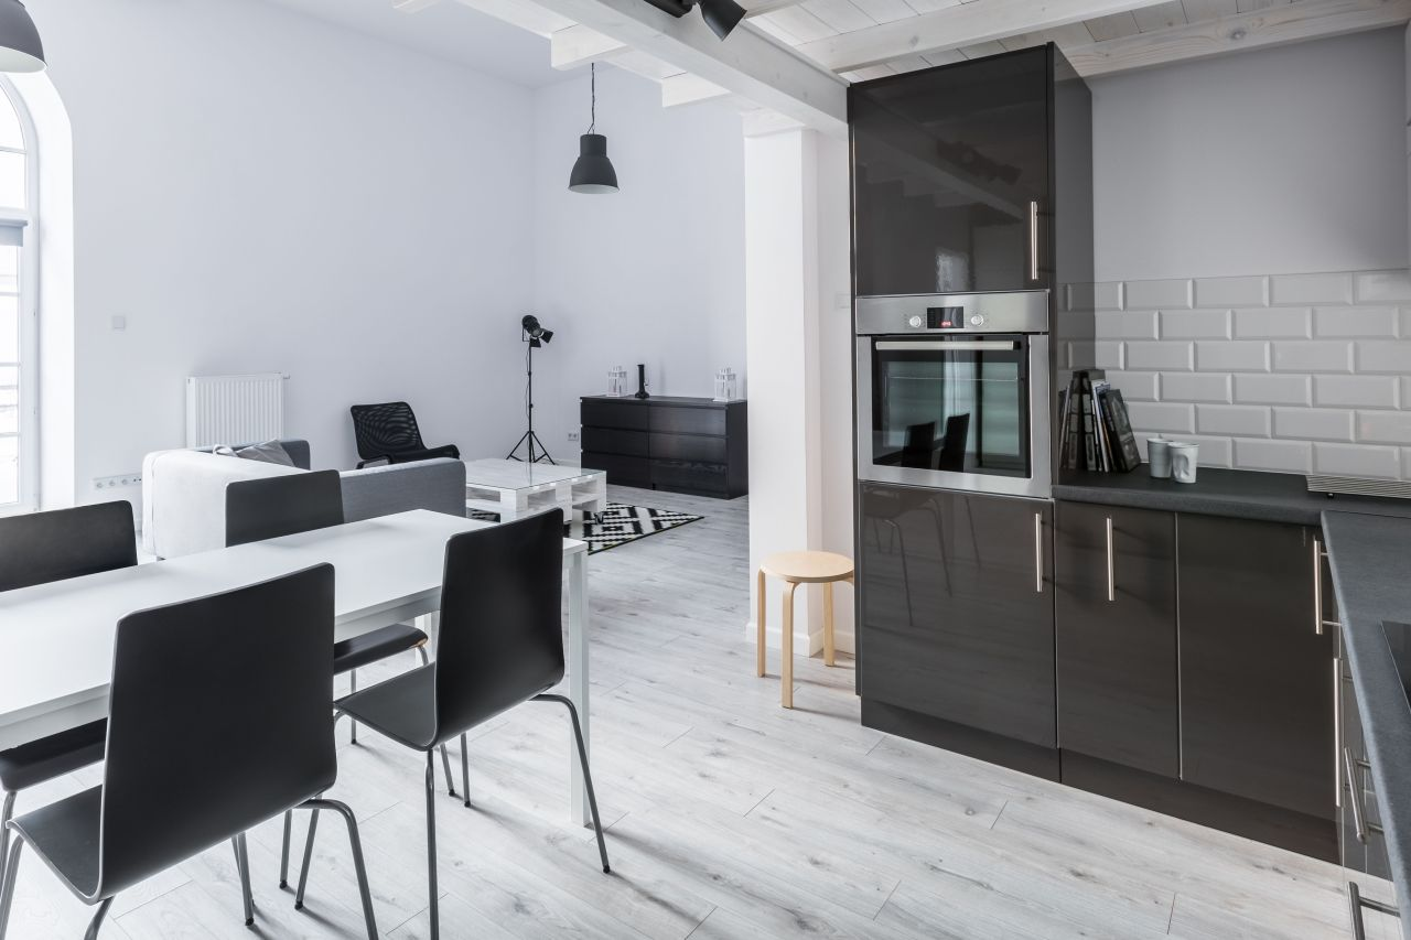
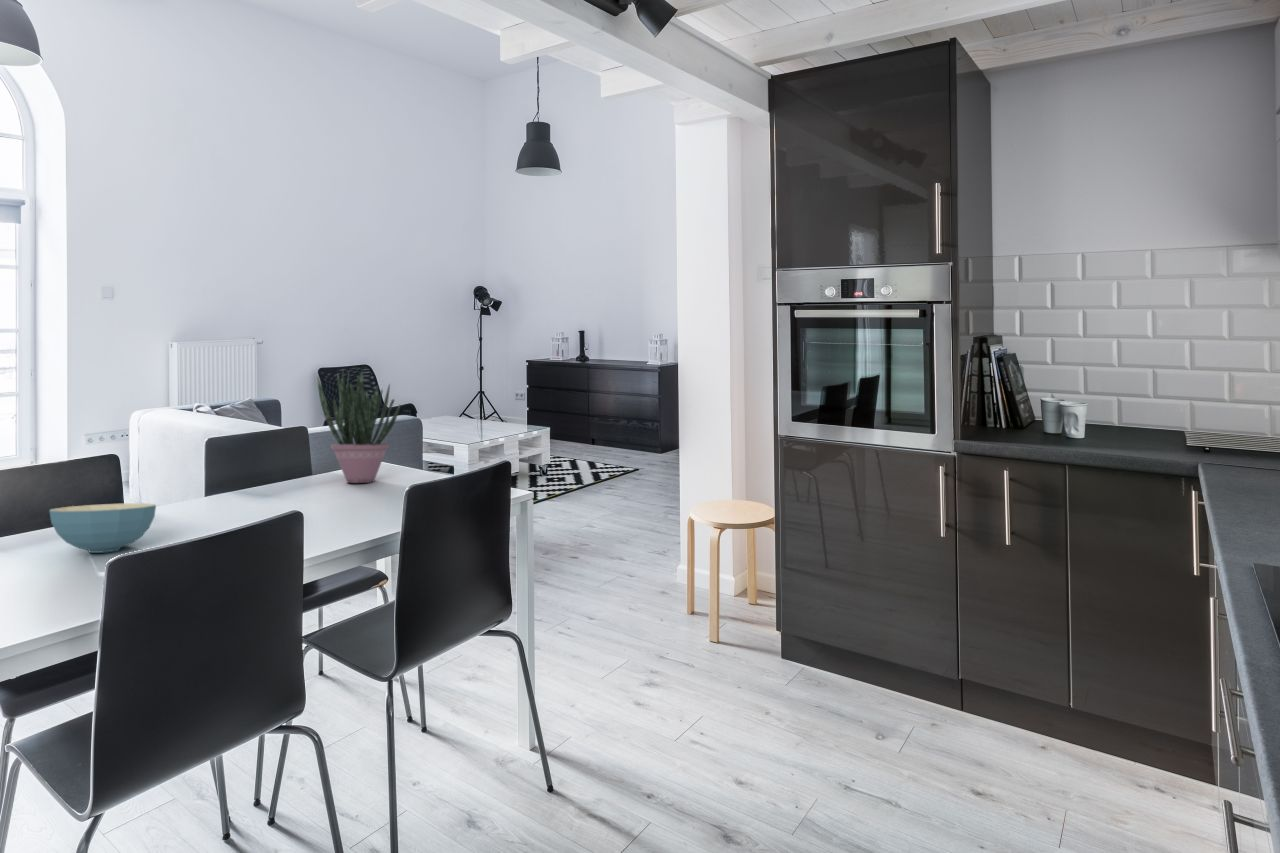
+ potted plant [316,369,401,484]
+ cereal bowl [48,502,157,554]
